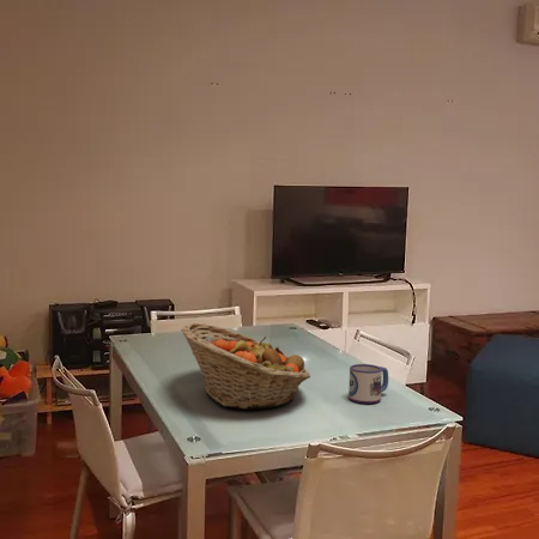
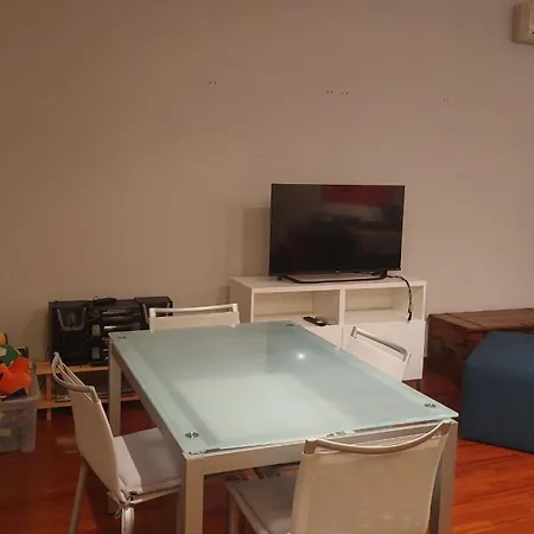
- fruit basket [180,322,311,411]
- mug [347,363,389,405]
